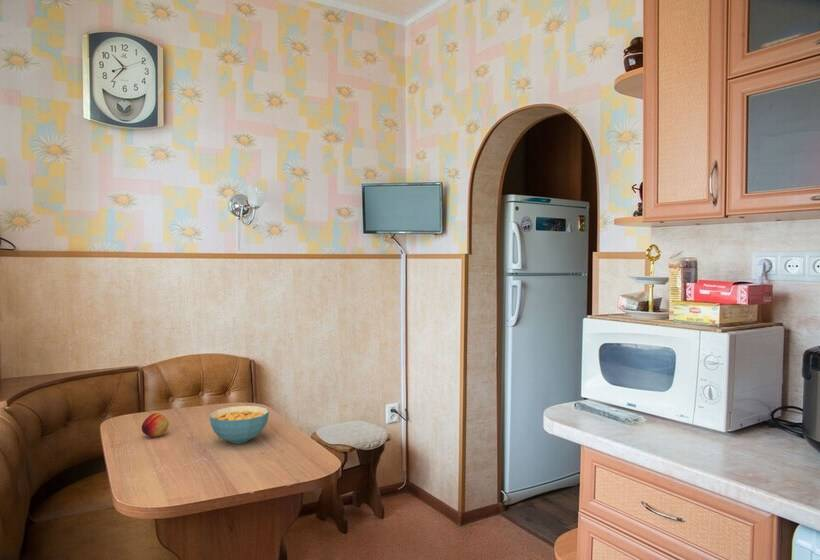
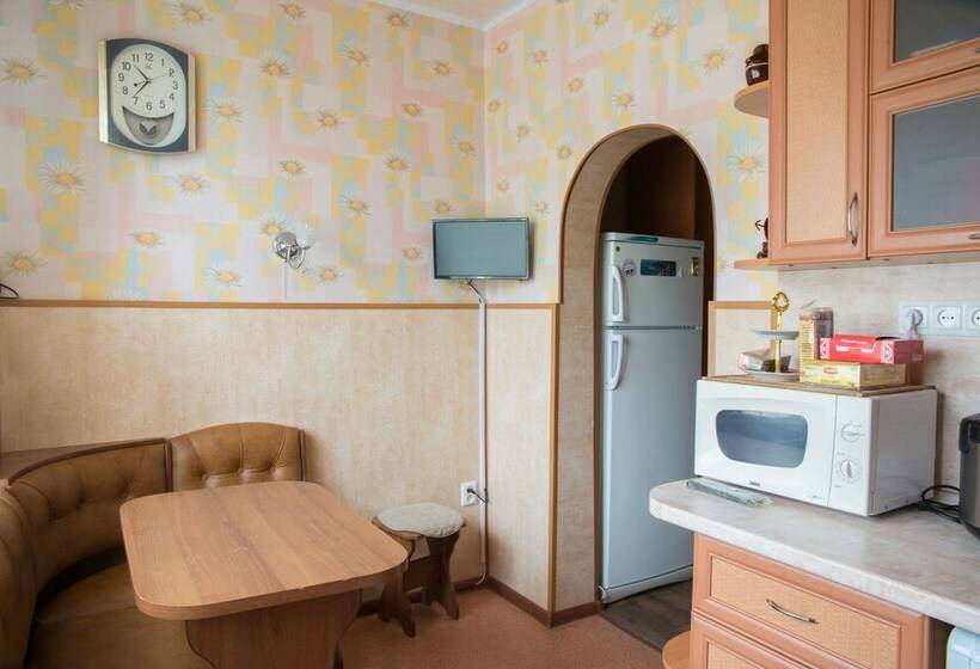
- fruit [141,412,170,438]
- cereal bowl [209,405,270,444]
